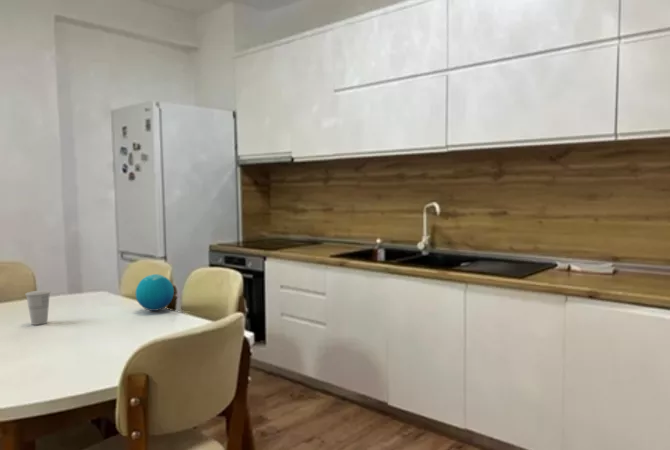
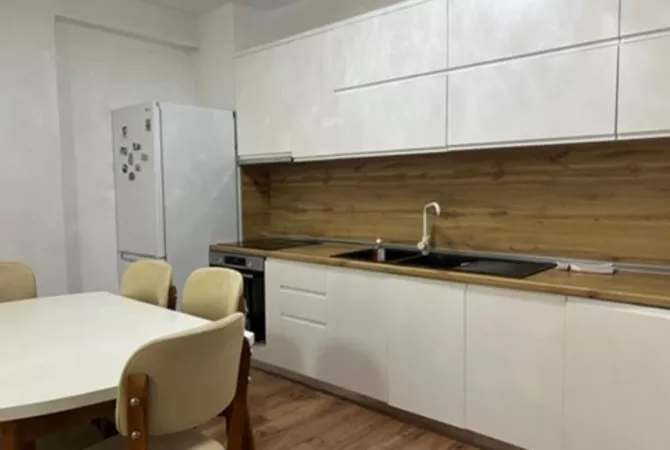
- decorative orb [135,273,175,312]
- cup [24,289,52,326]
